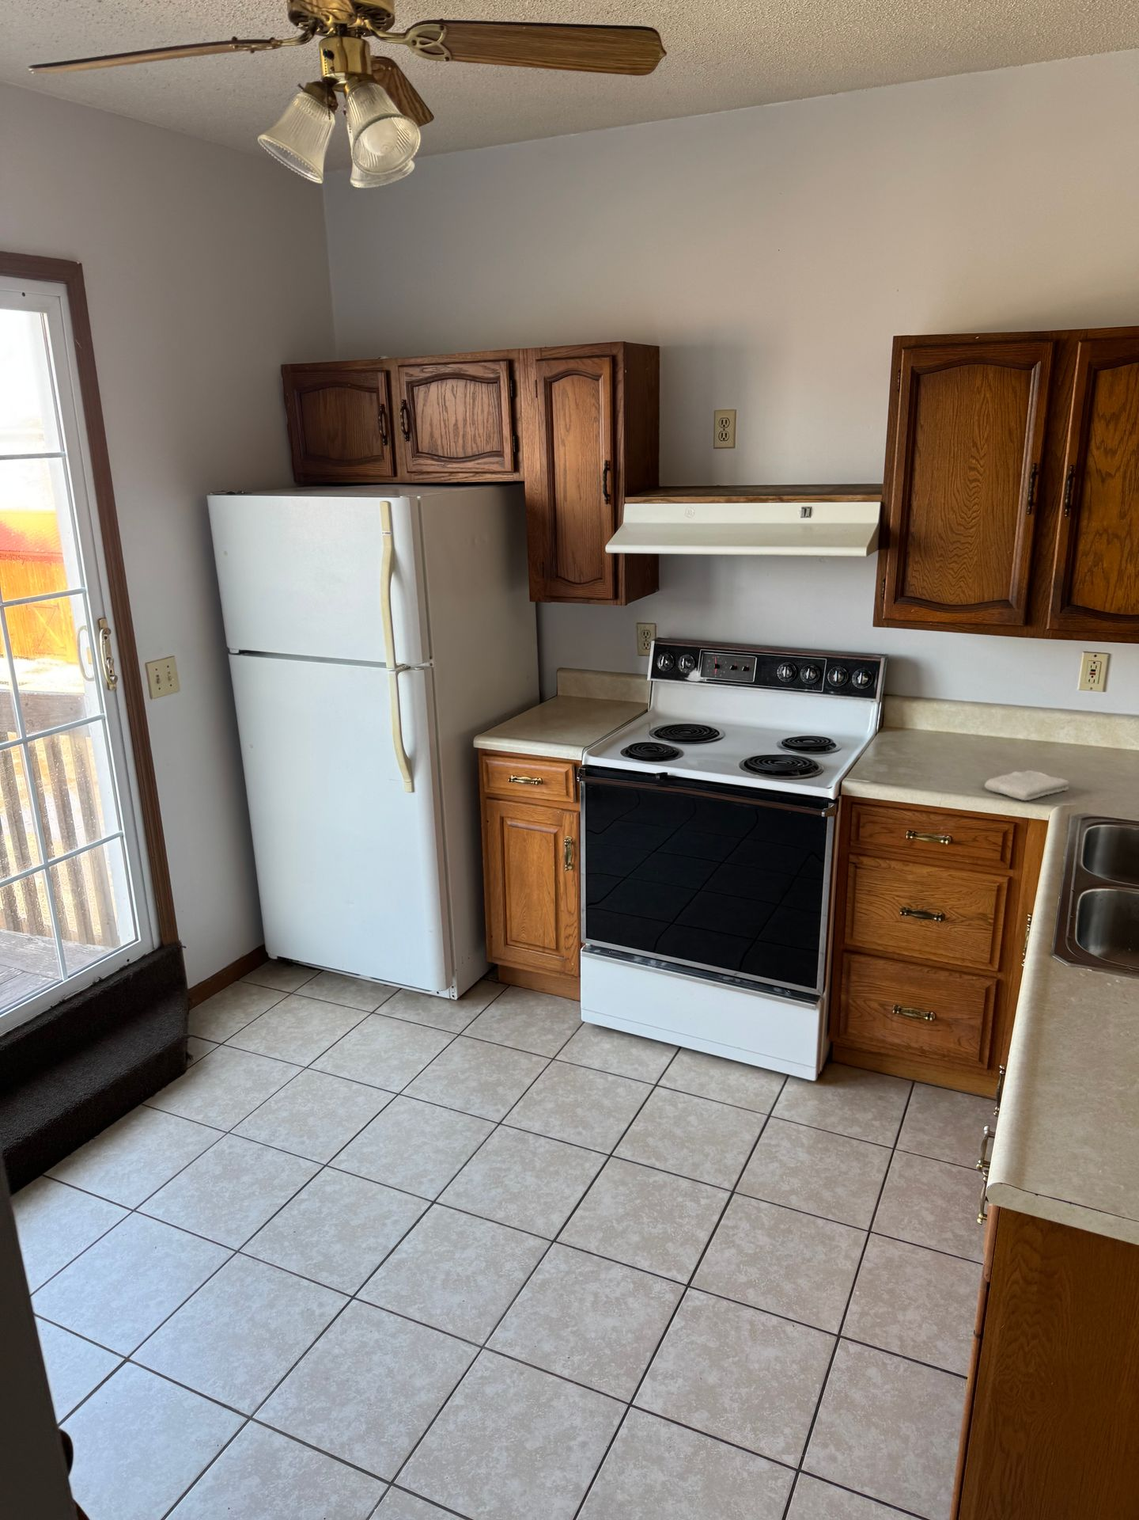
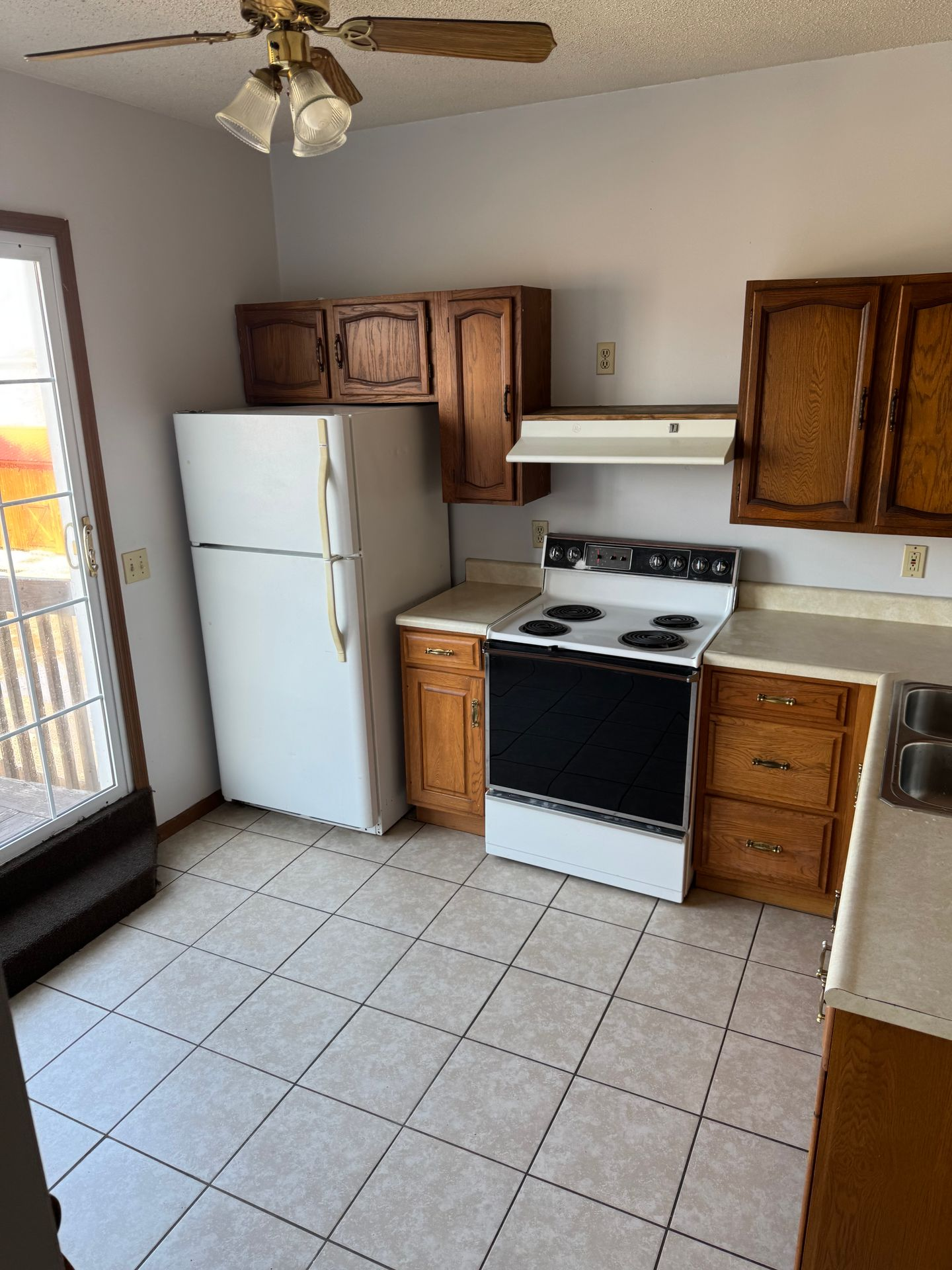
- washcloth [983,770,1070,801]
